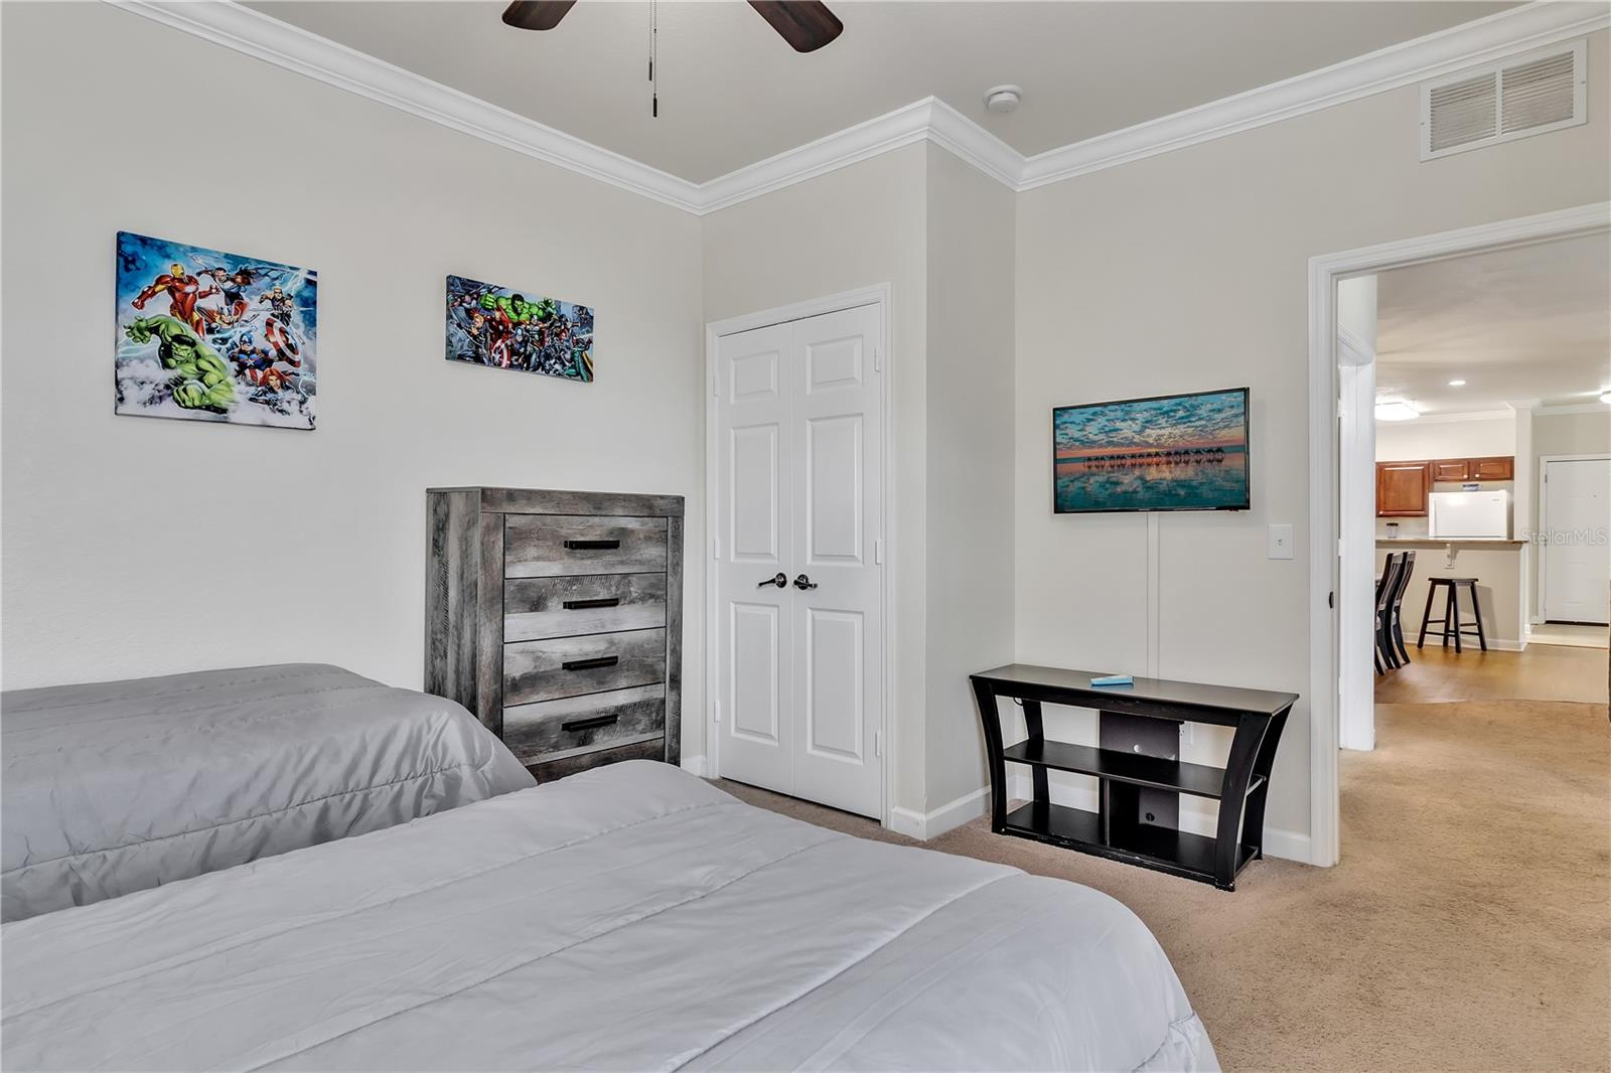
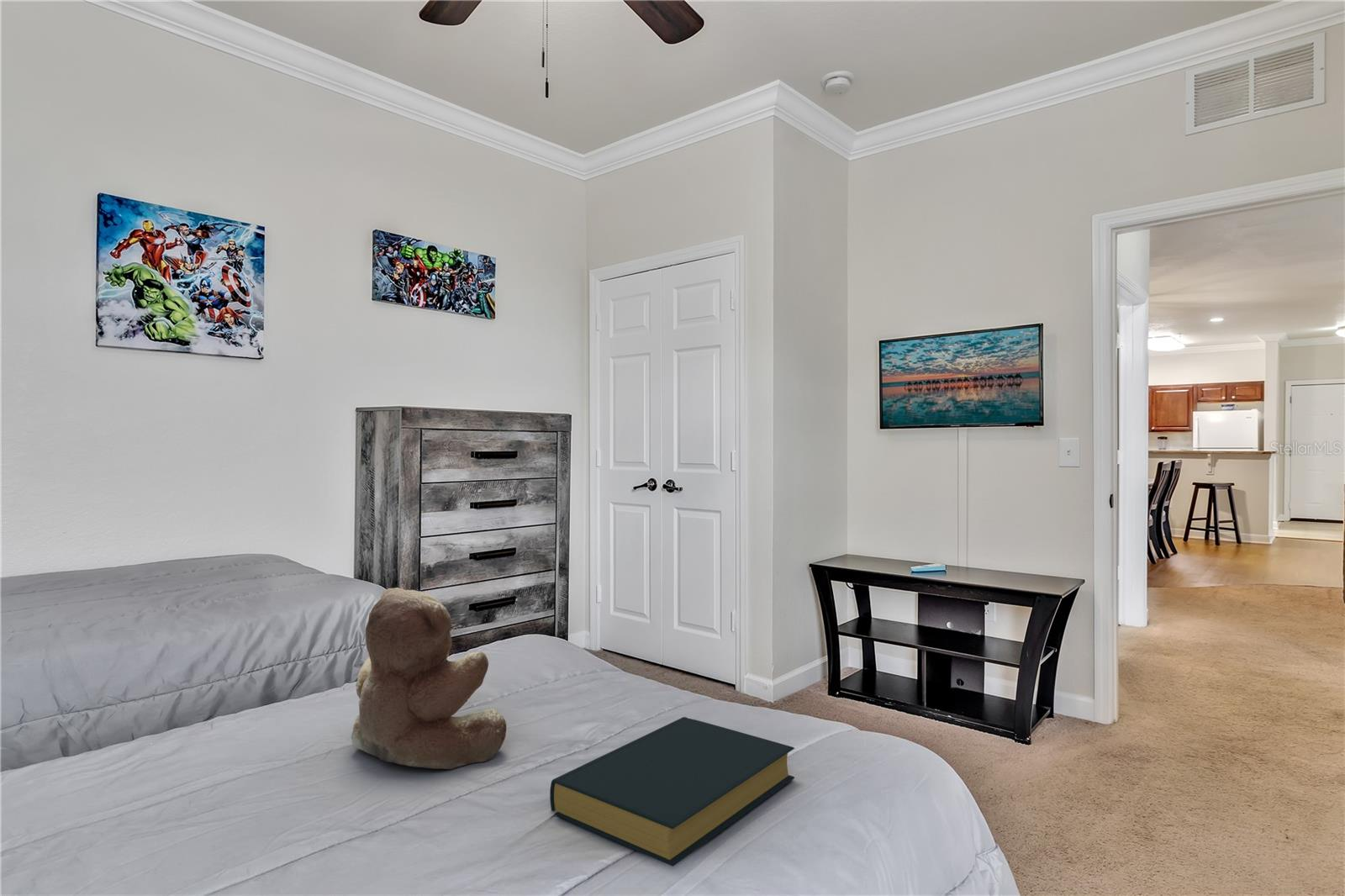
+ teddy bear [351,587,507,770]
+ hardback book [549,716,795,867]
